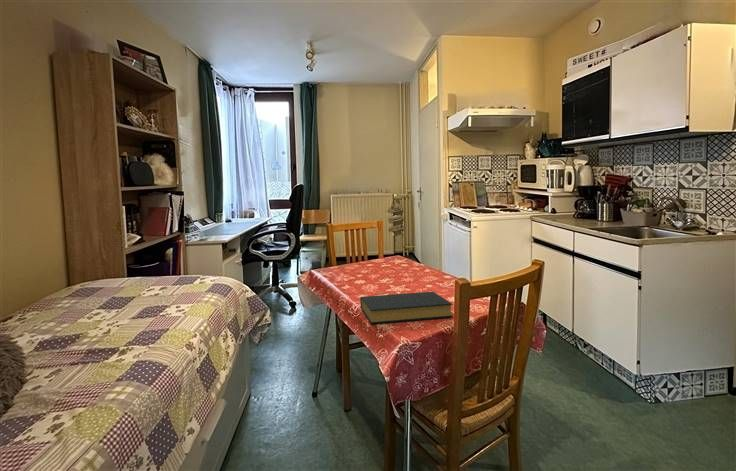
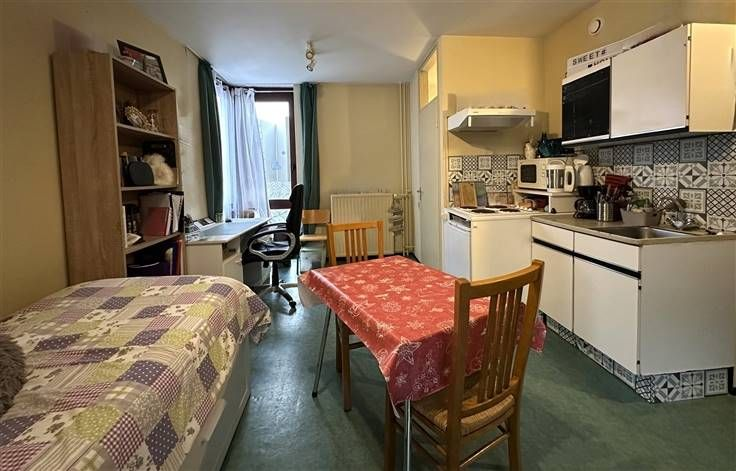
- hardback book [359,291,454,325]
